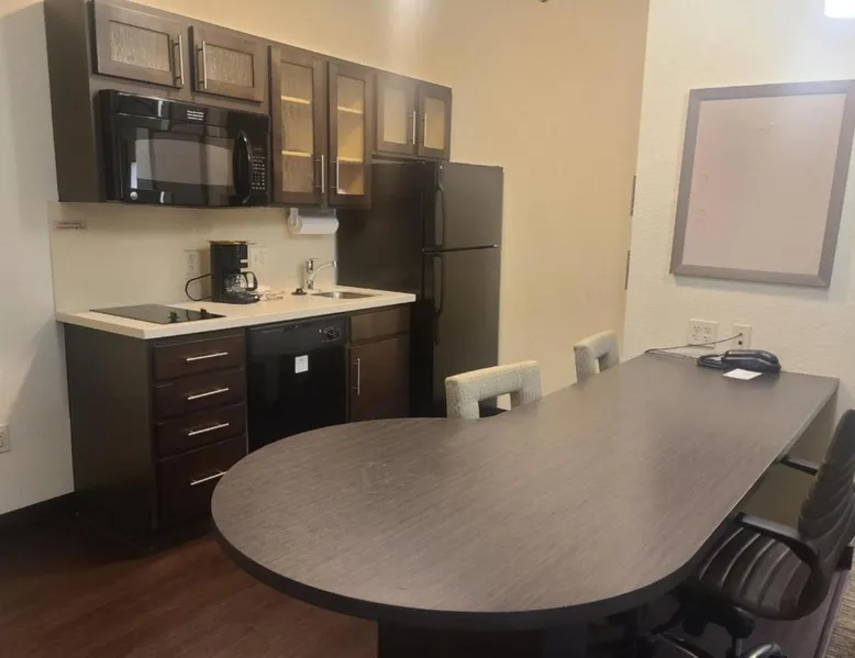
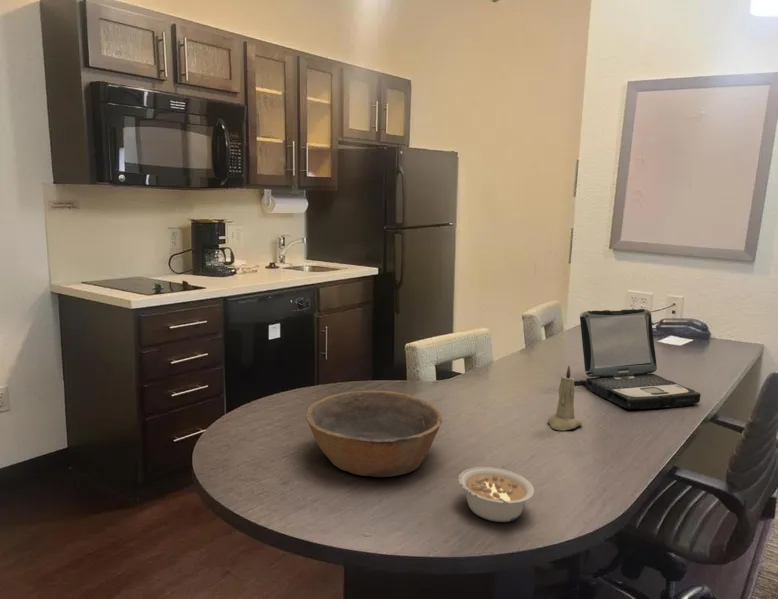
+ bowl [305,390,443,478]
+ laptop [574,308,702,410]
+ candle [547,365,583,431]
+ legume [457,466,535,523]
